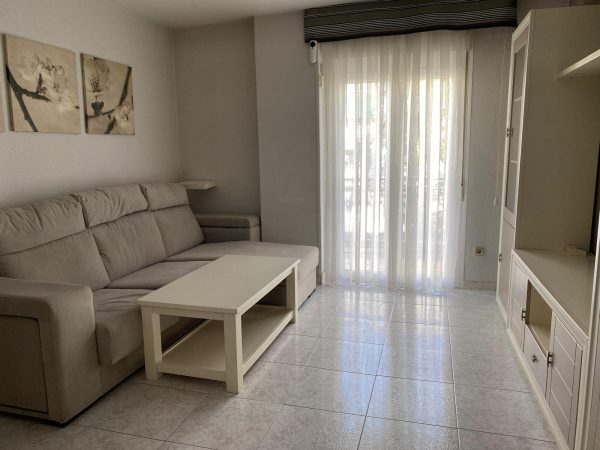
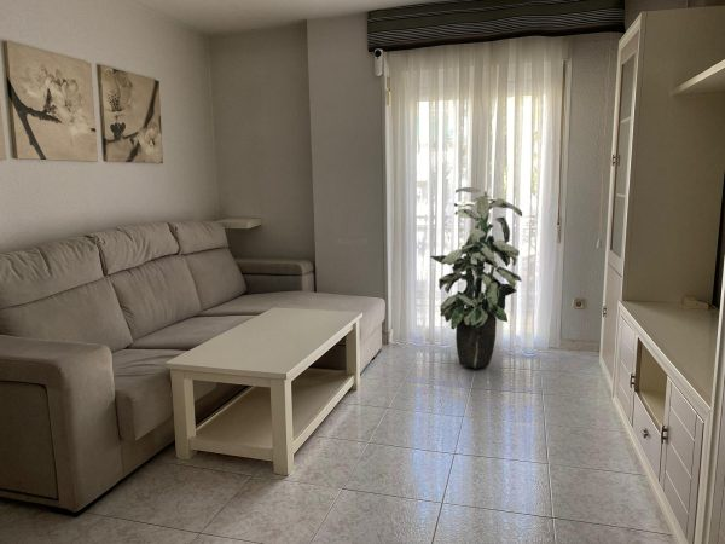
+ indoor plant [429,186,523,369]
